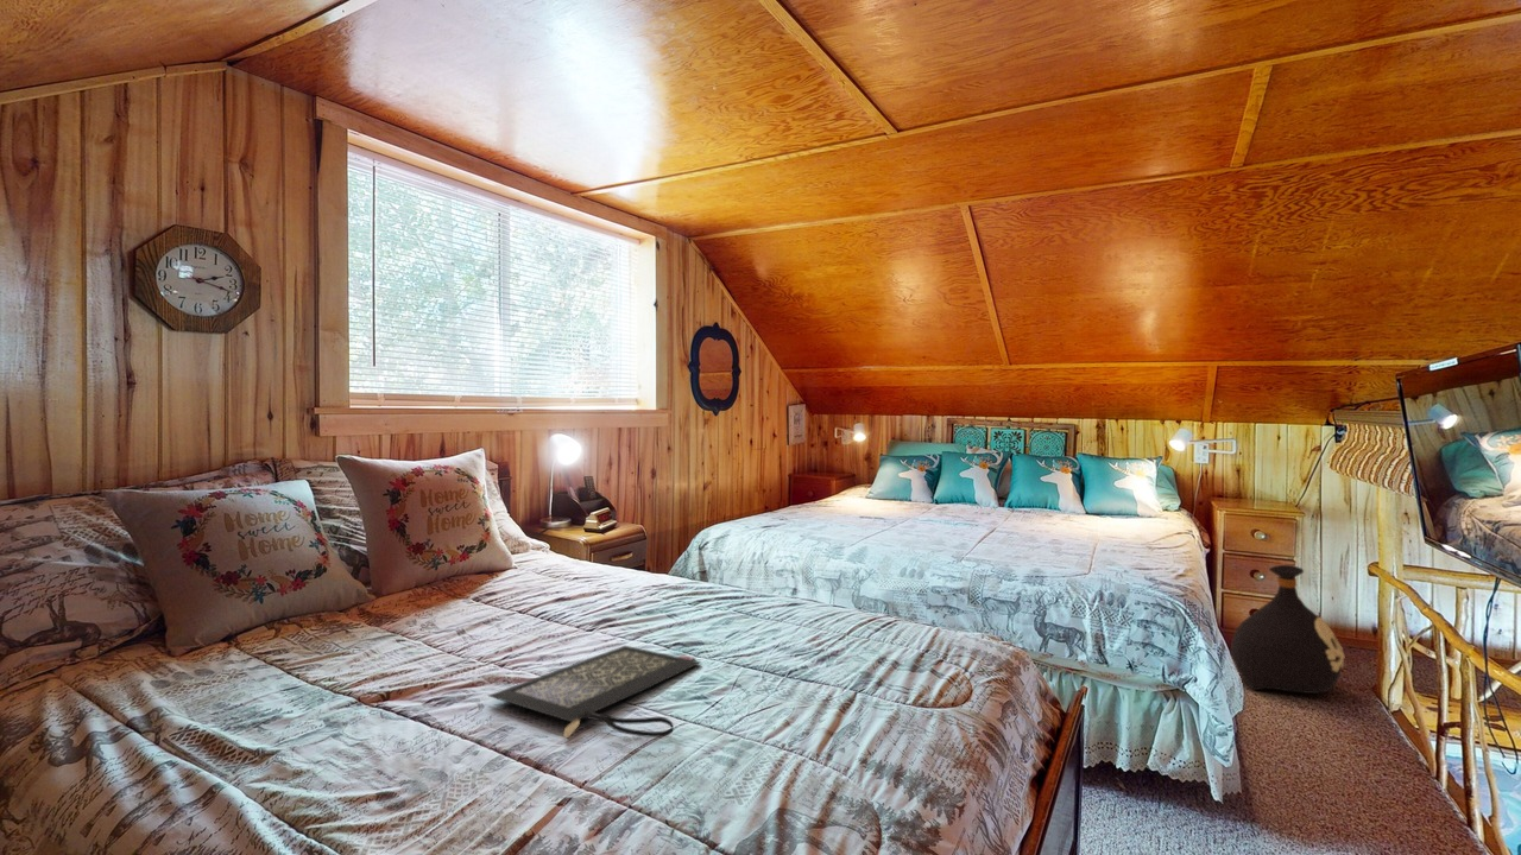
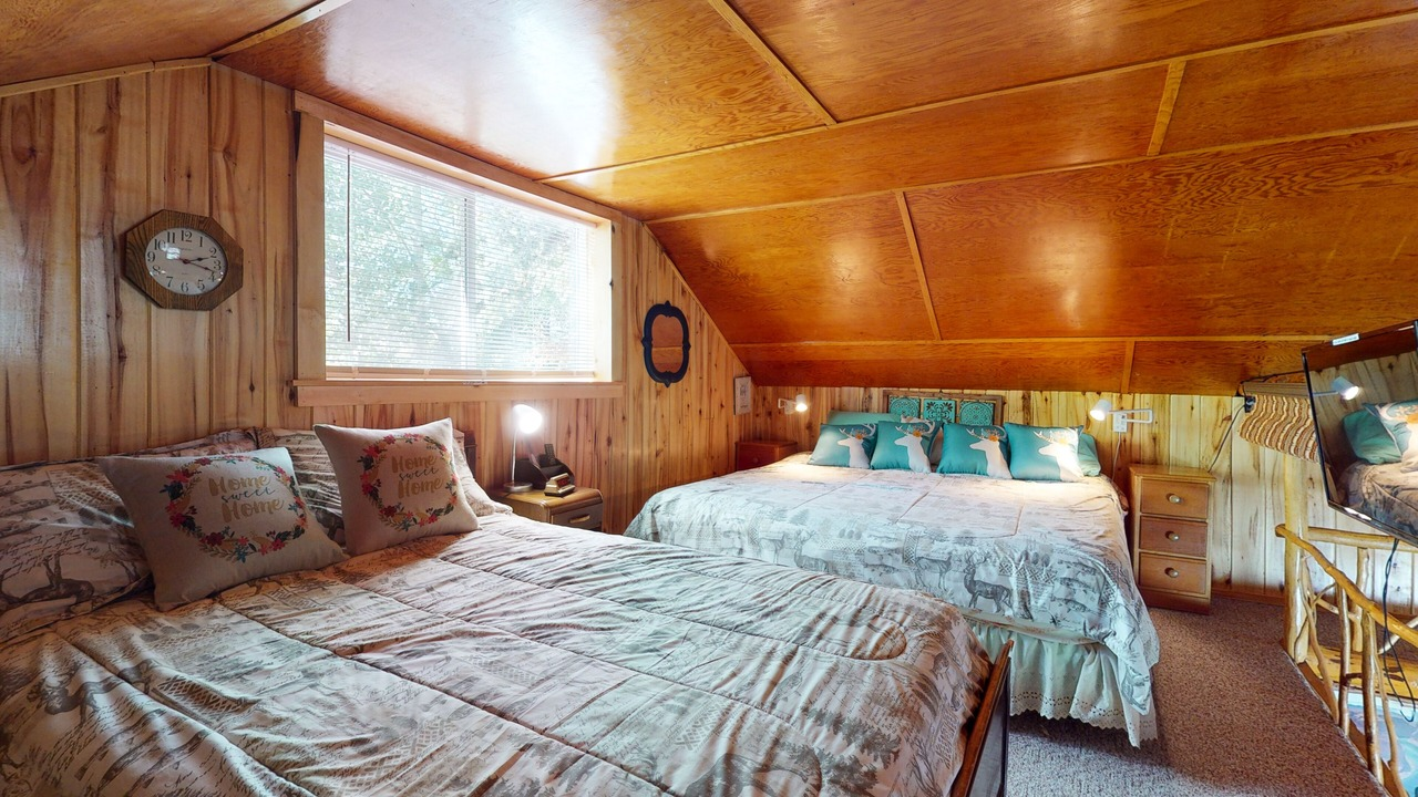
- bag [1230,564,1346,695]
- clutch bag [487,645,701,739]
